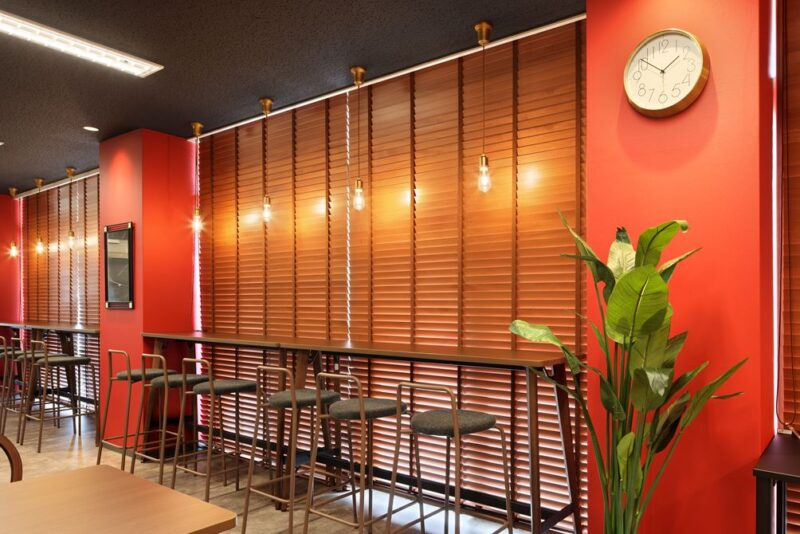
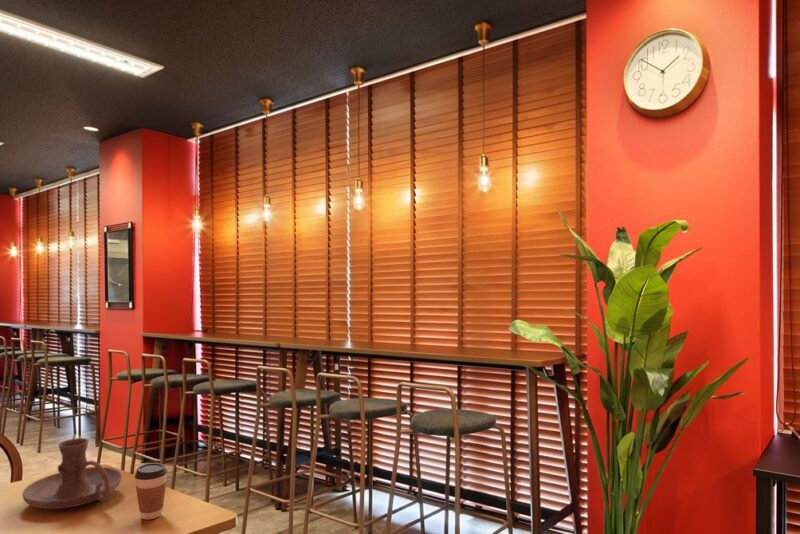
+ candle holder [21,437,123,510]
+ coffee cup [134,462,168,521]
